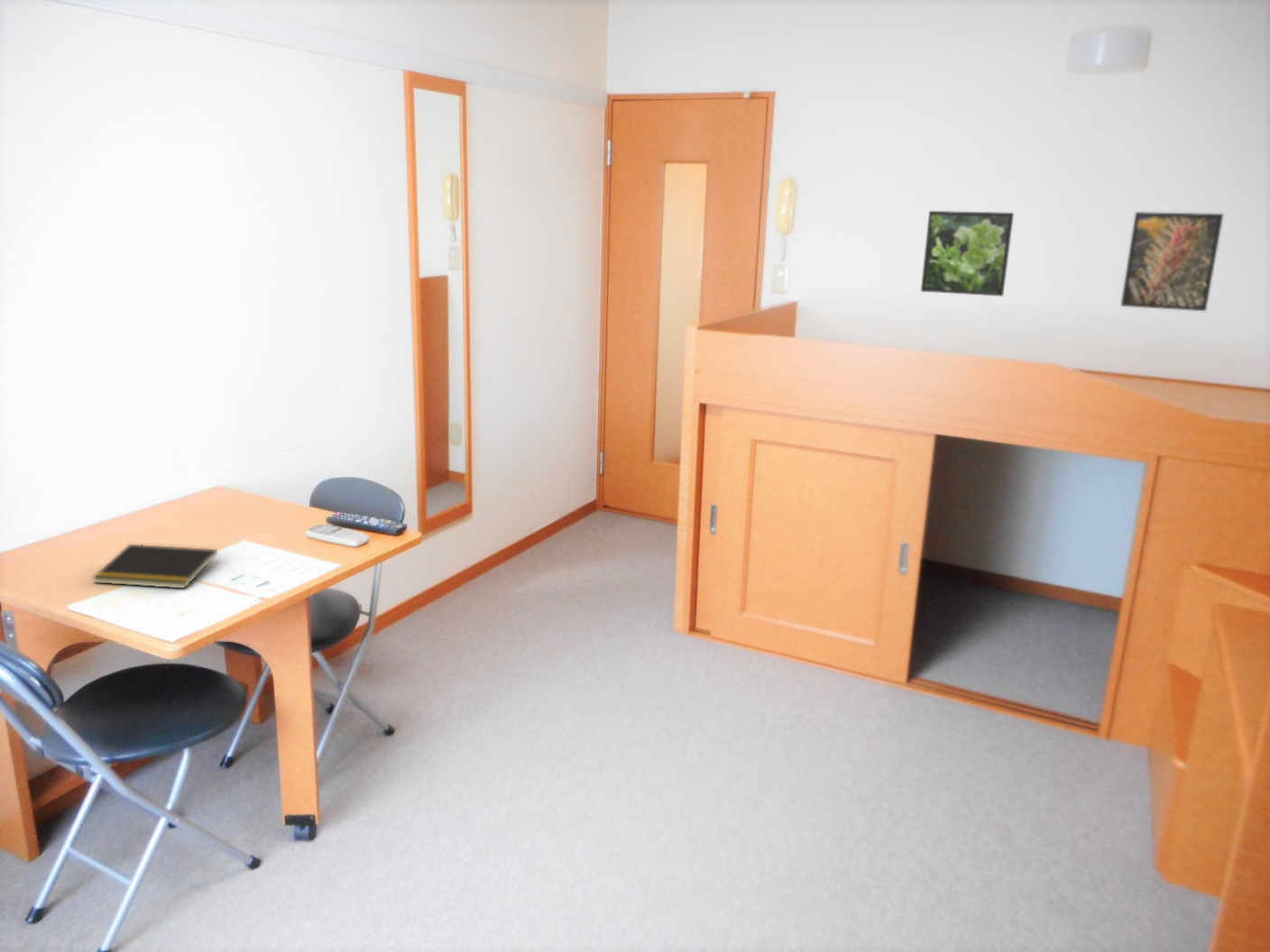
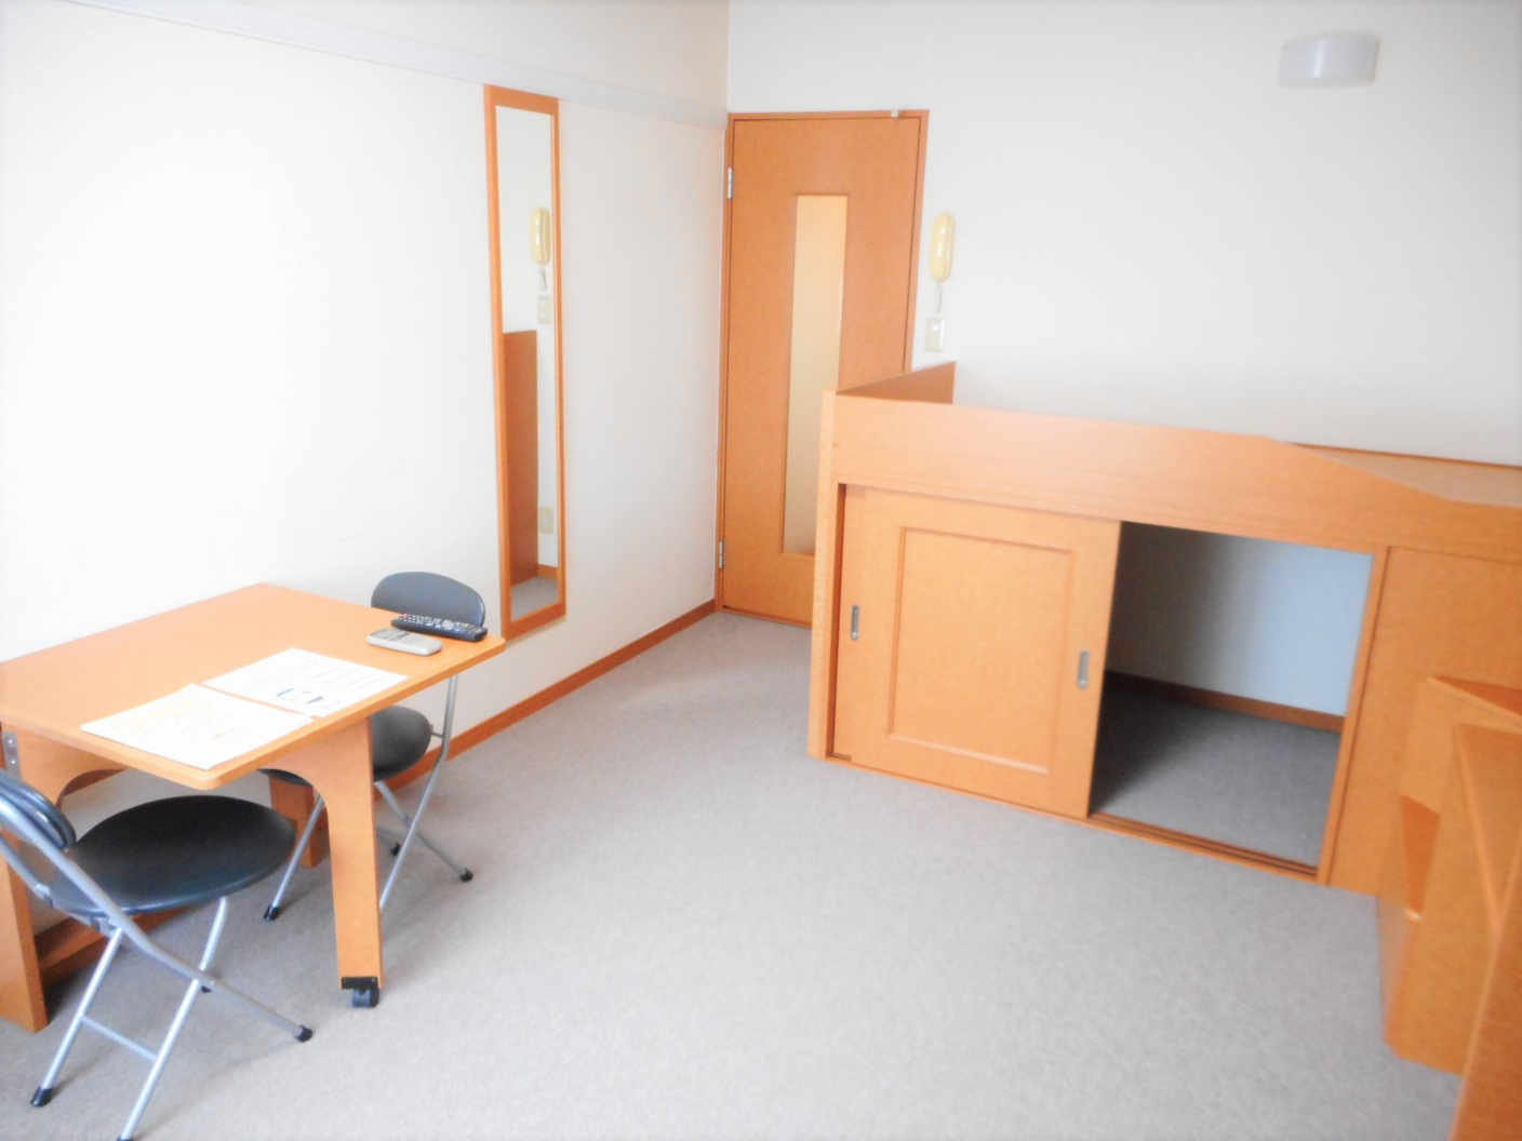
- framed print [1120,211,1224,312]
- notepad [91,544,218,590]
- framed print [920,210,1015,298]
